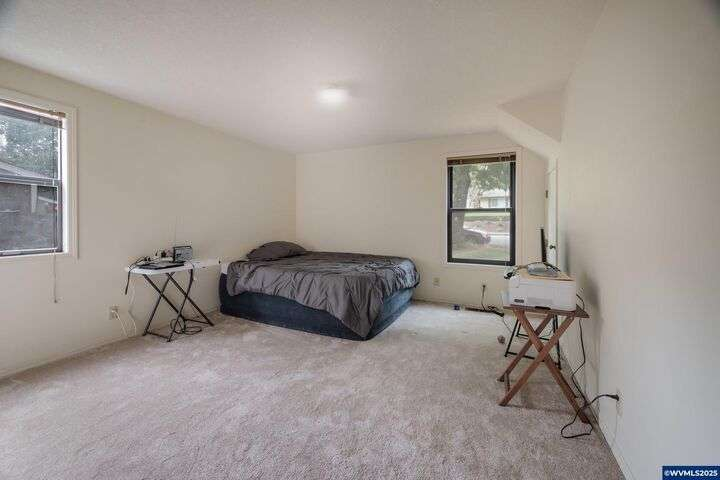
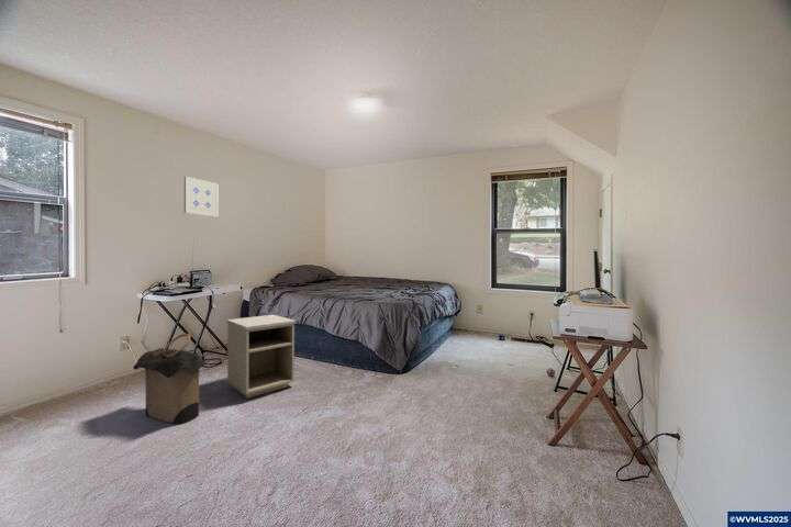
+ nightstand [226,314,297,399]
+ laundry hamper [133,333,208,425]
+ wall art [183,176,219,218]
